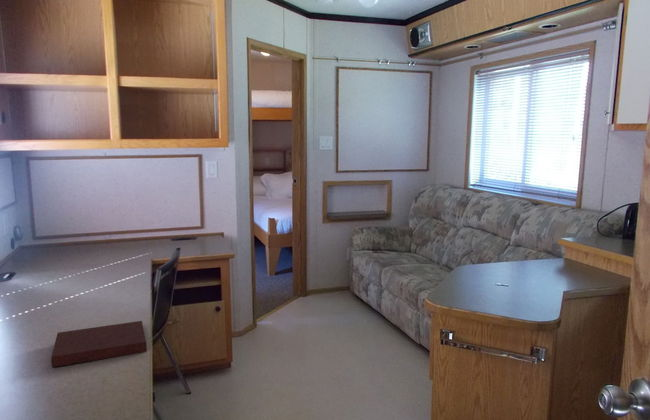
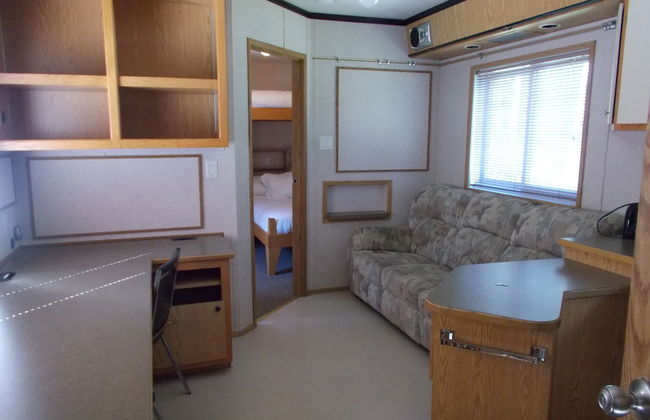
- notebook [50,320,148,368]
